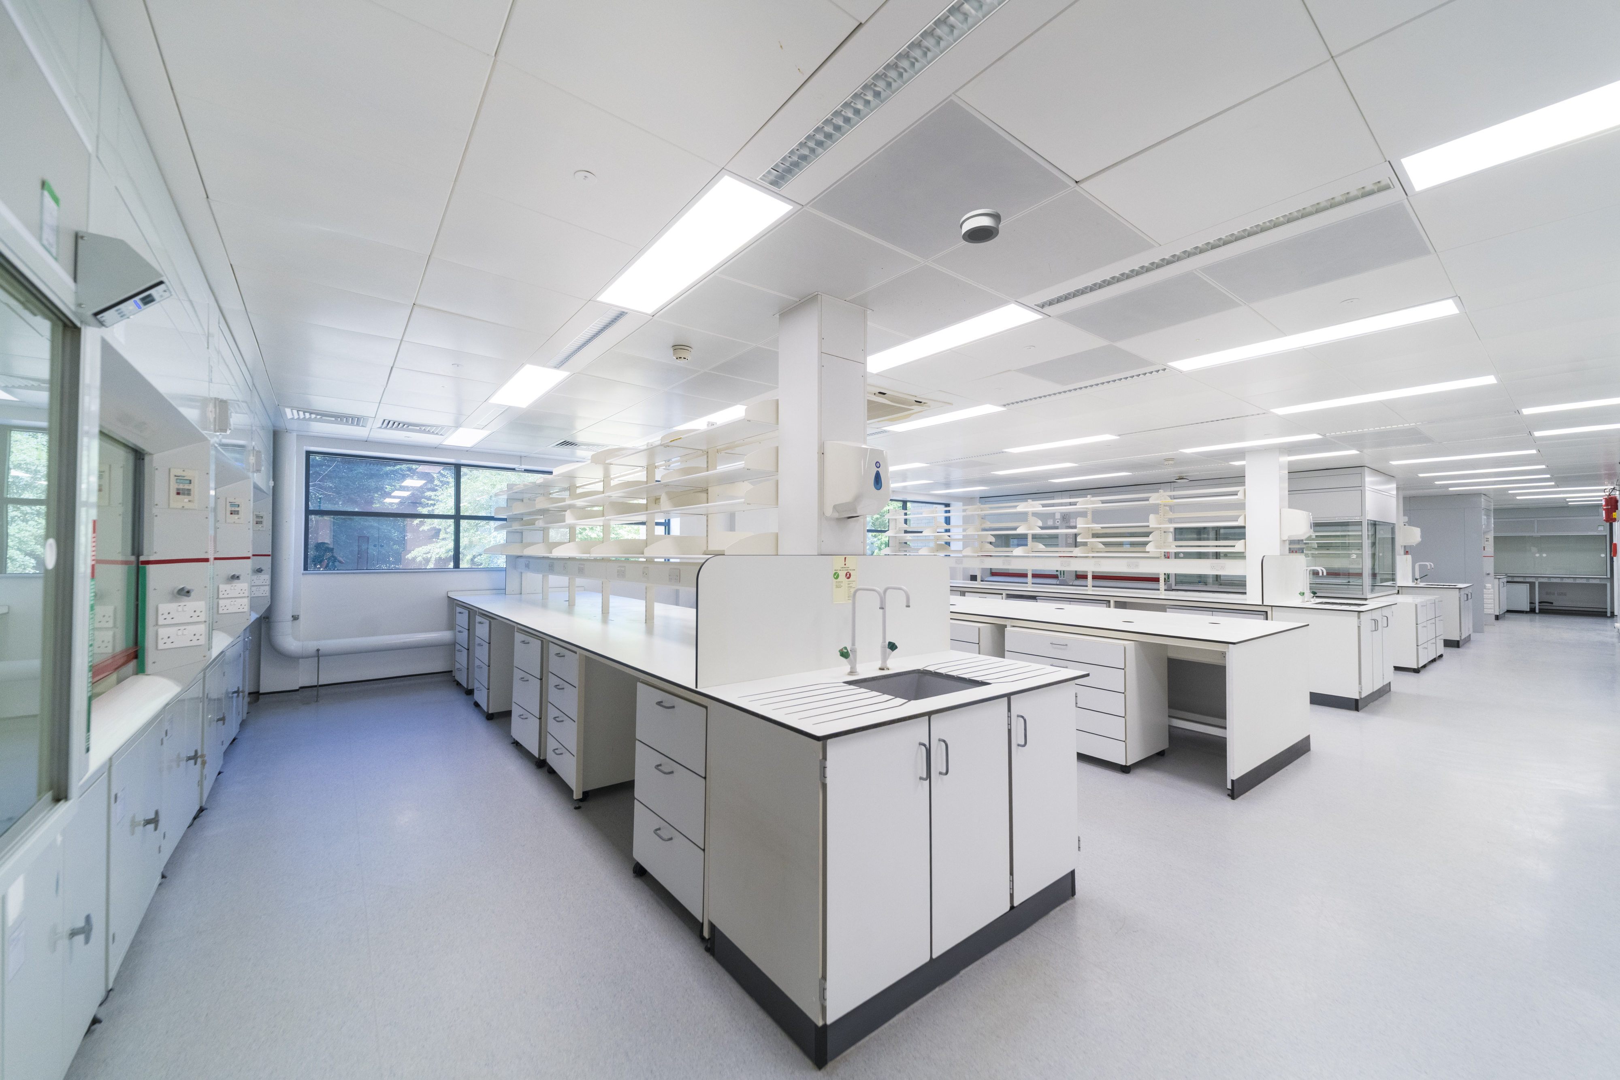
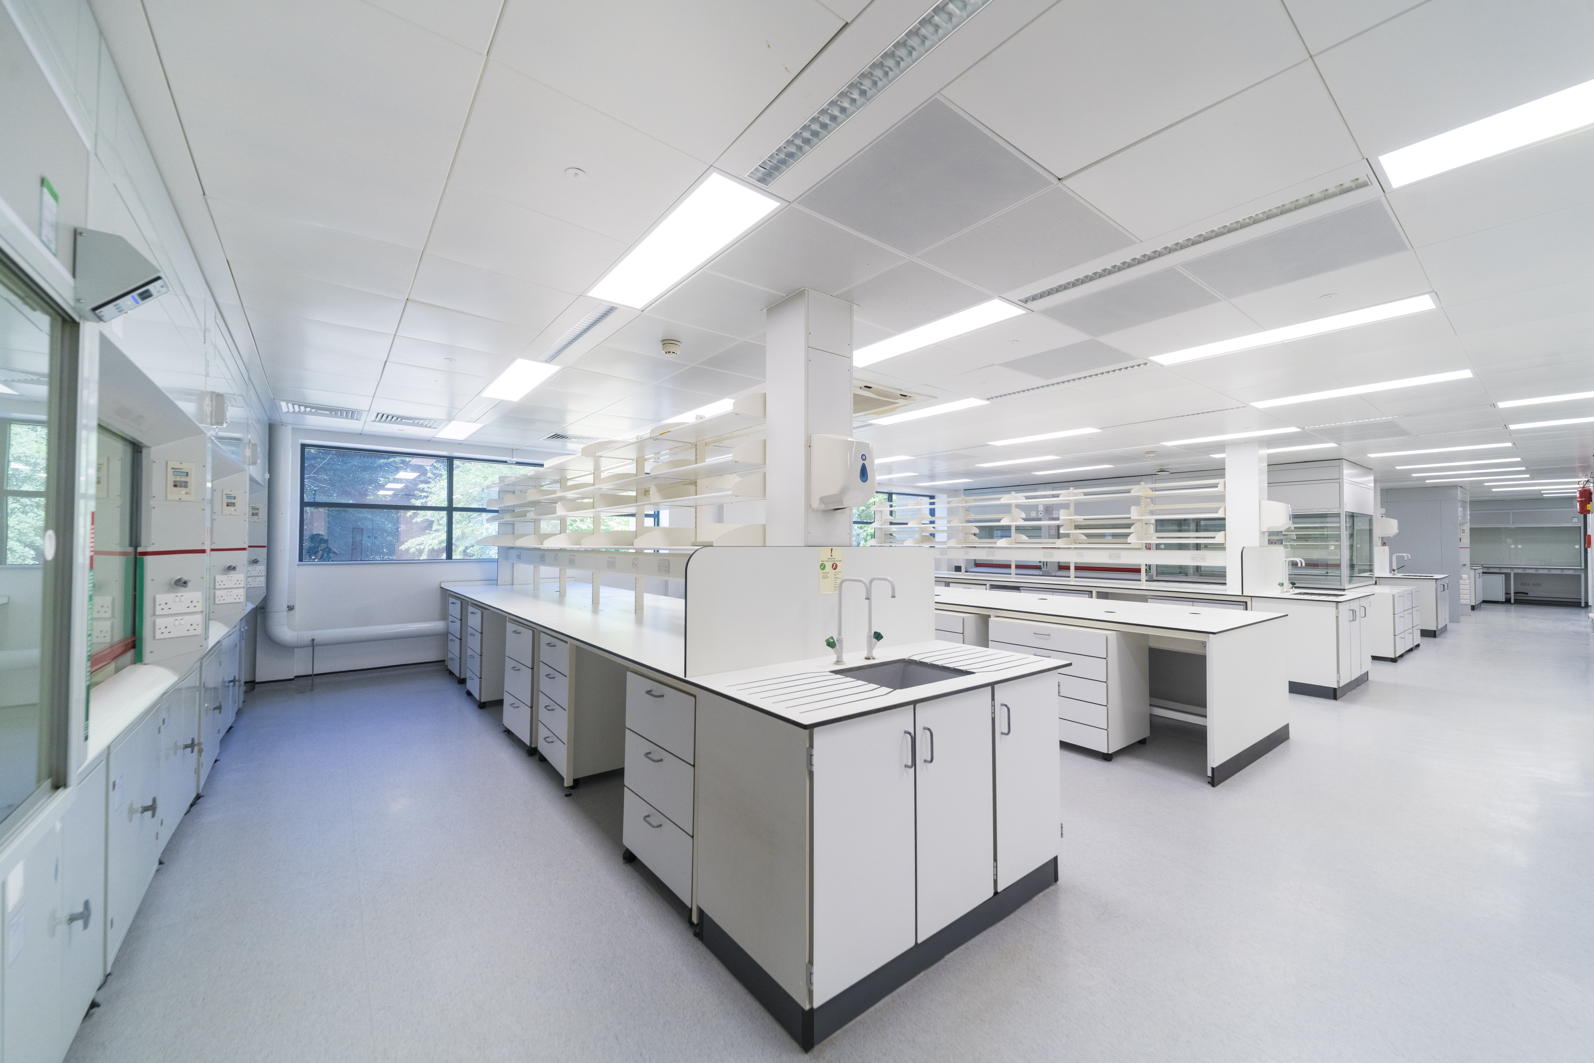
- smoke detector [959,209,1002,243]
